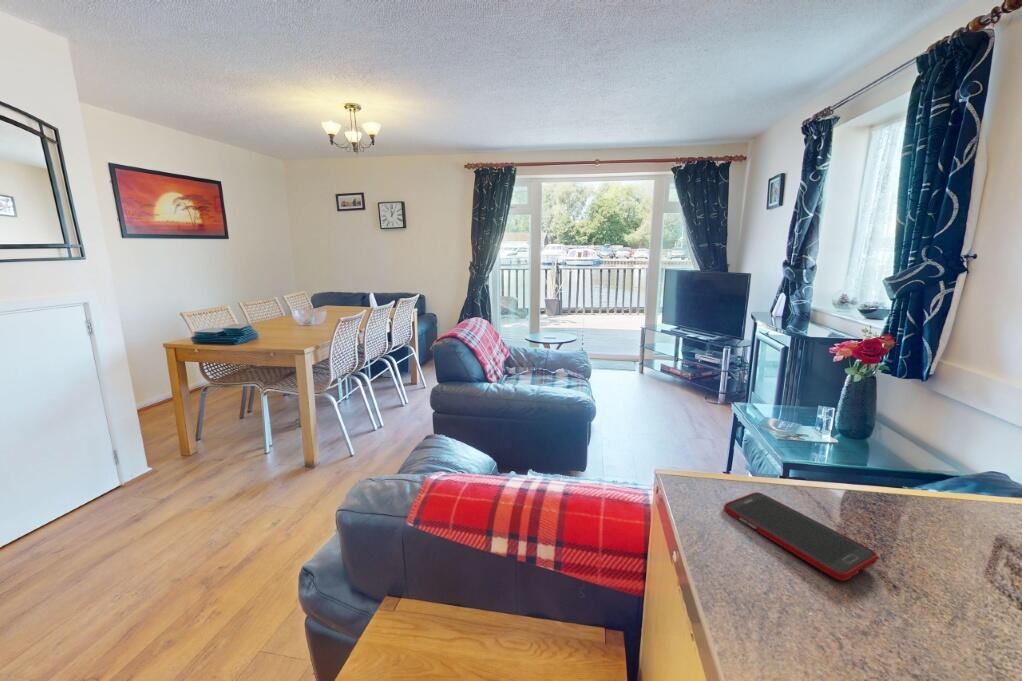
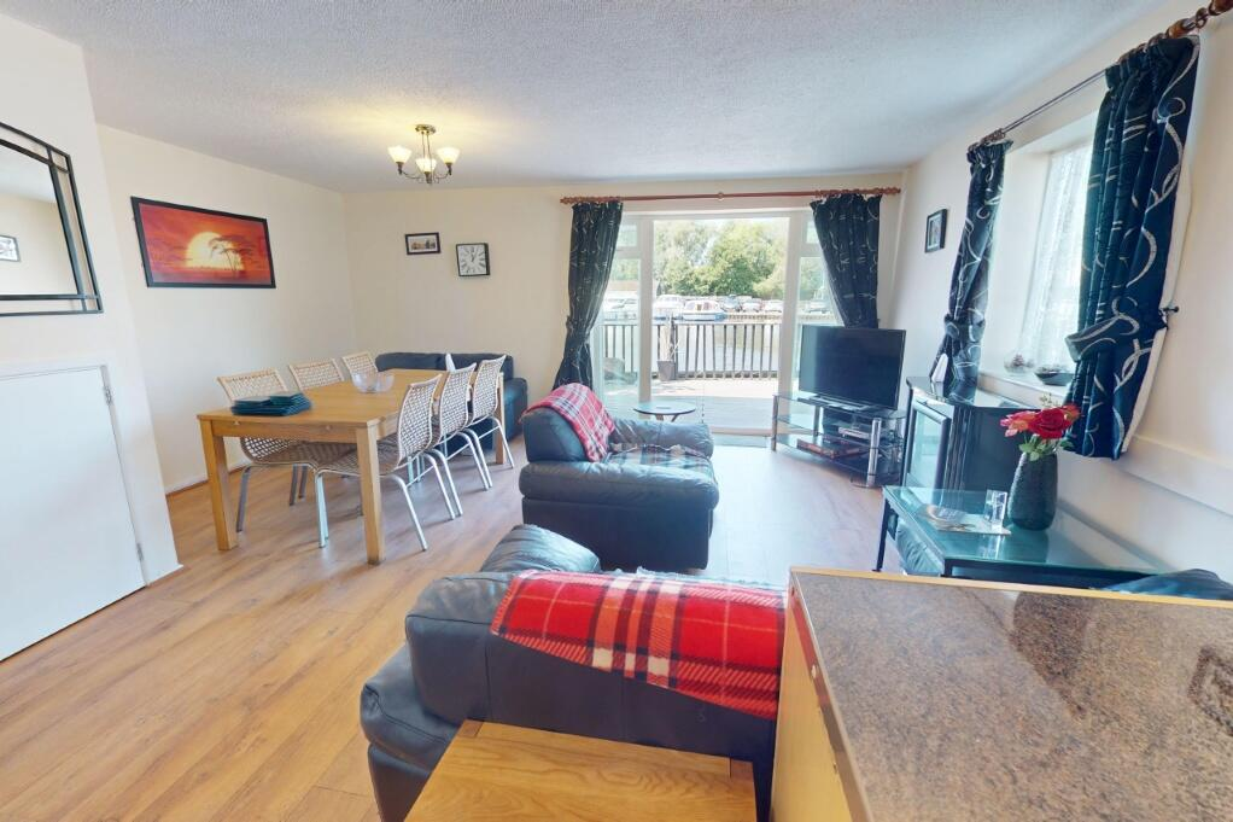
- cell phone [723,491,879,582]
